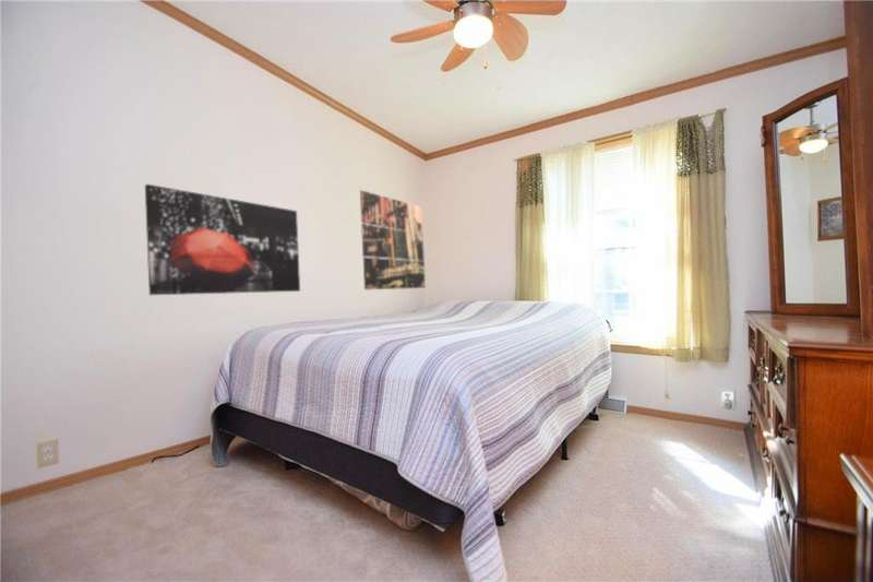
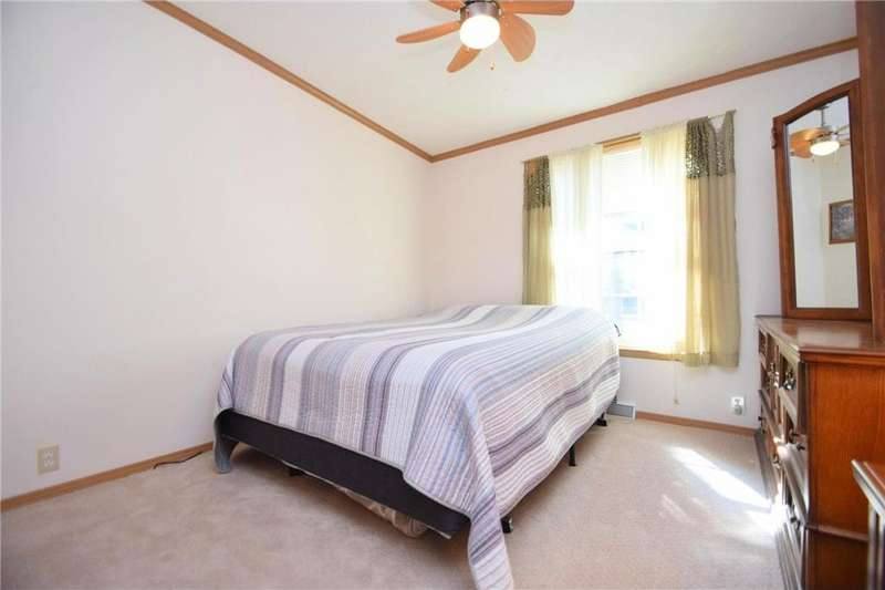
- wall art [359,189,427,290]
- wall art [144,183,301,296]
